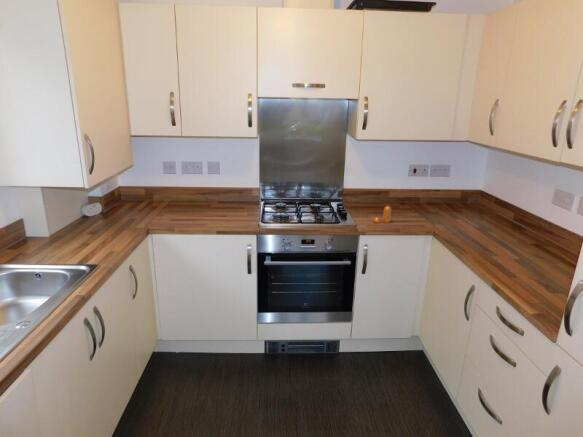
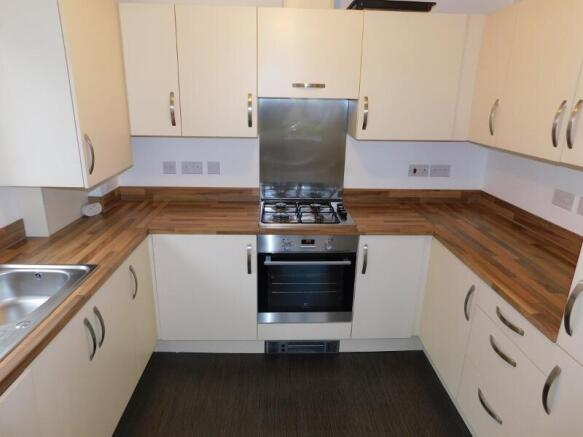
- pepper shaker [372,205,392,224]
